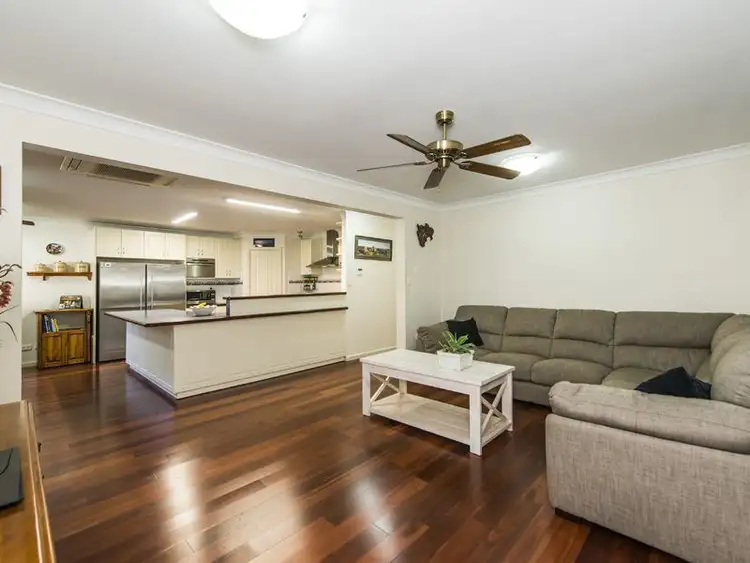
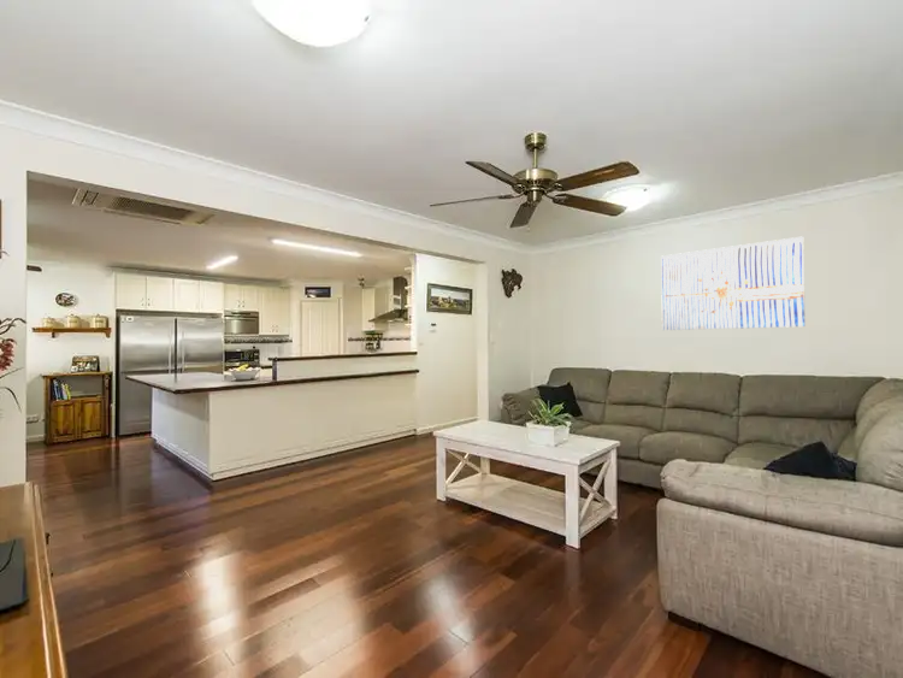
+ wall art [660,235,807,331]
